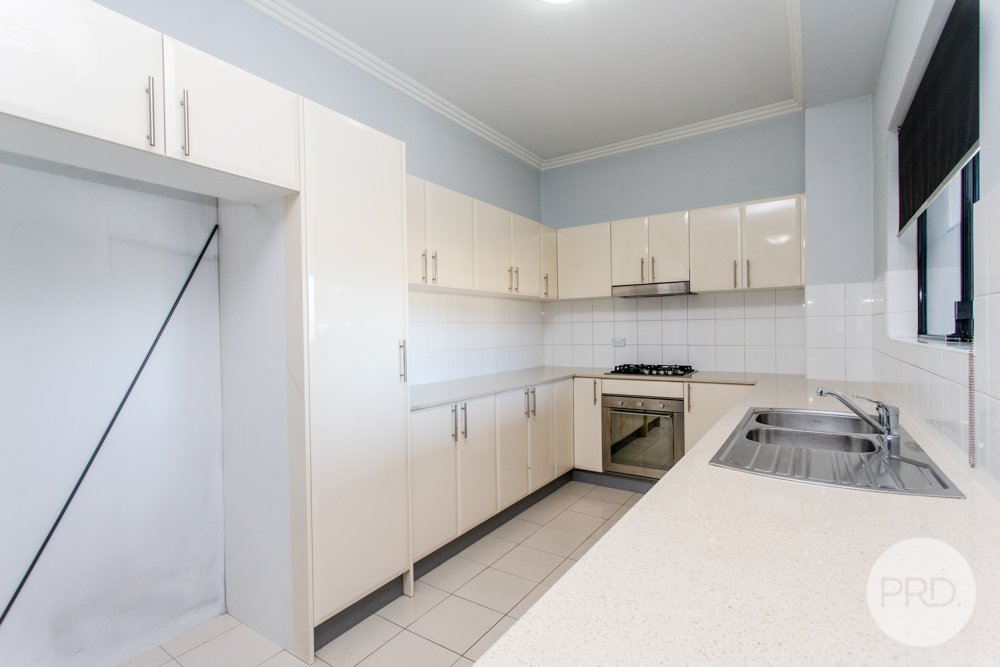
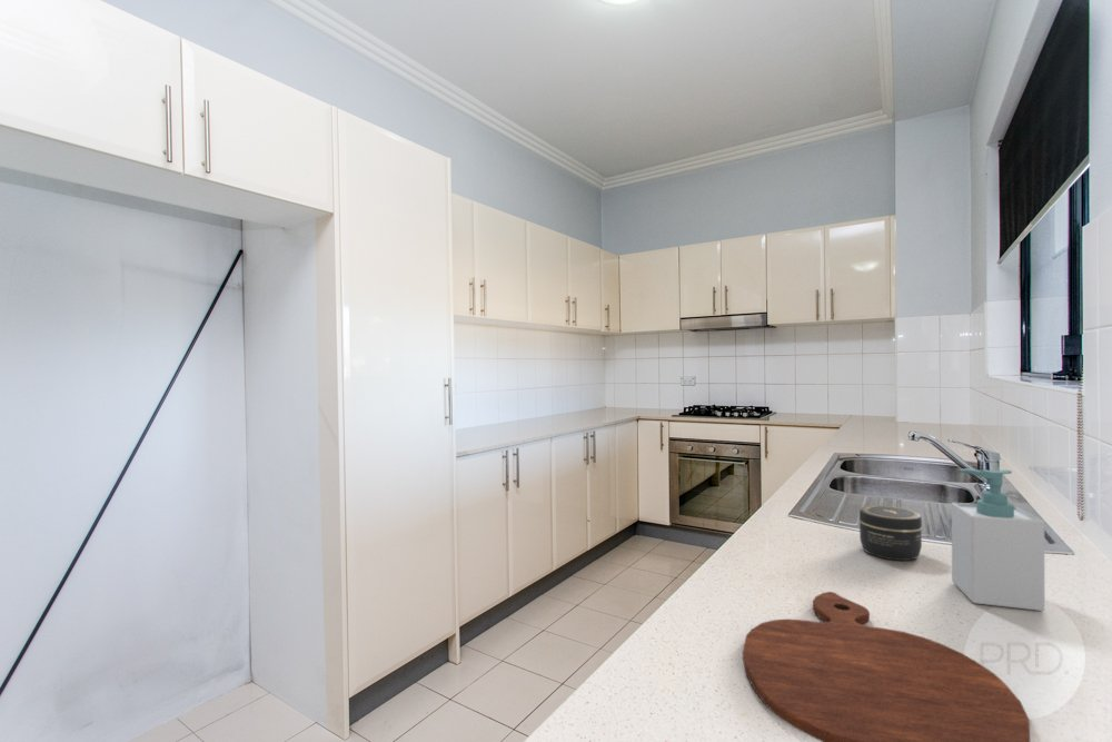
+ soap bottle [951,467,1046,612]
+ jar [858,504,923,562]
+ cutting board [742,591,1031,742]
